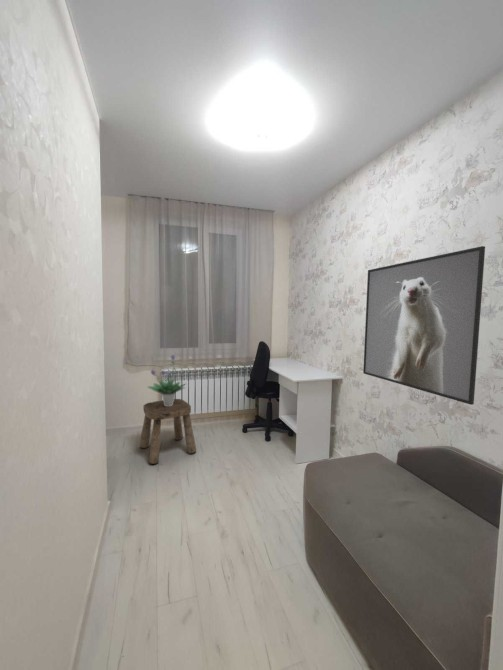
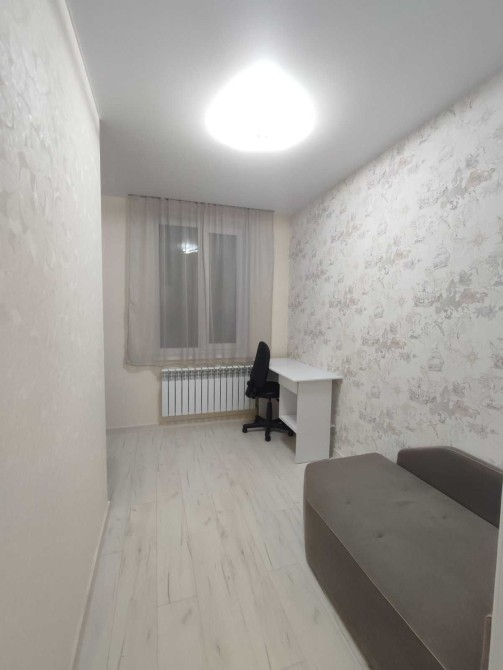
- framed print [362,245,486,406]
- potted plant [146,353,187,406]
- stool [138,398,197,465]
